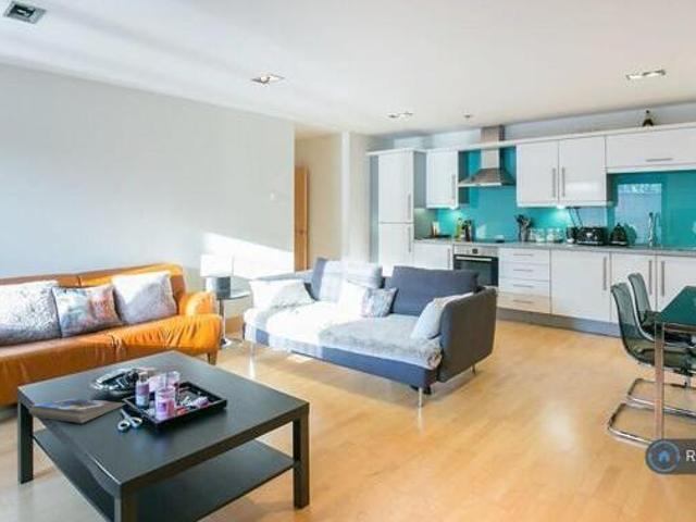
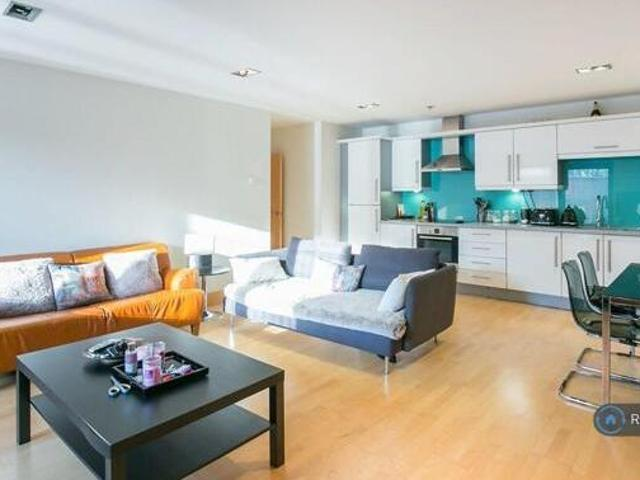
- magazine [28,398,126,424]
